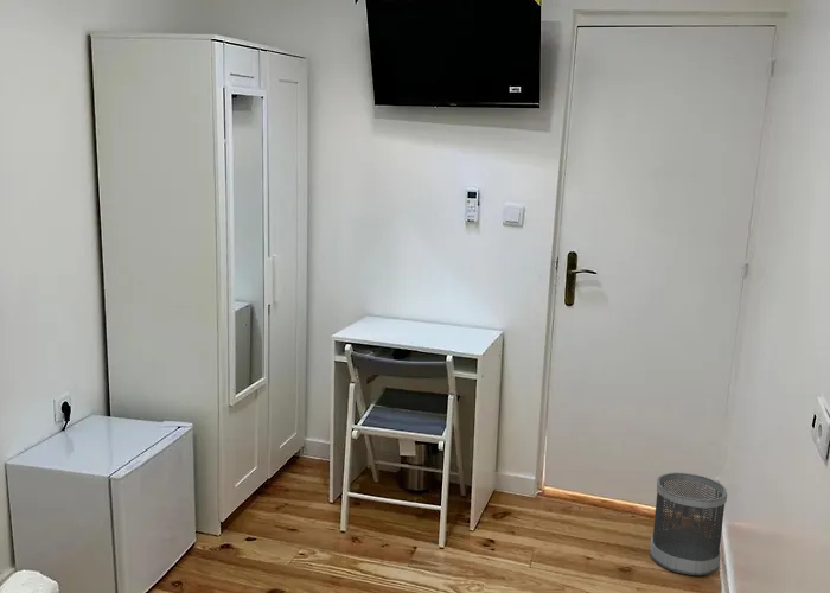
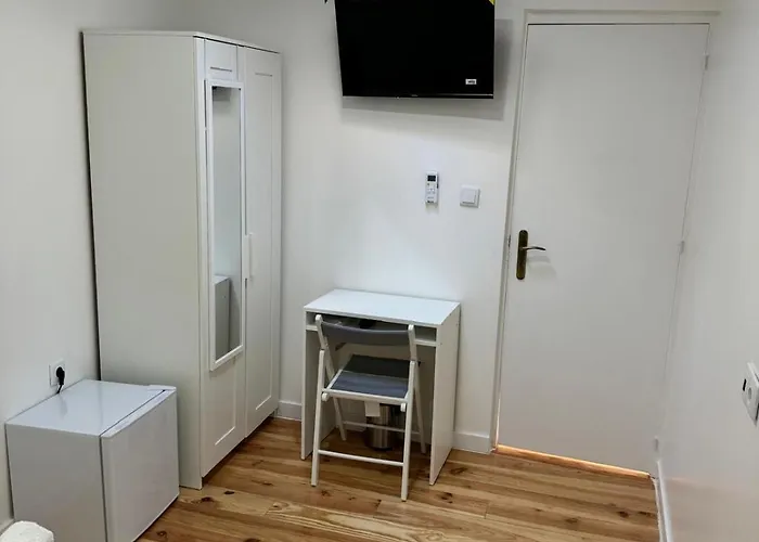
- wastebasket [650,471,728,576]
